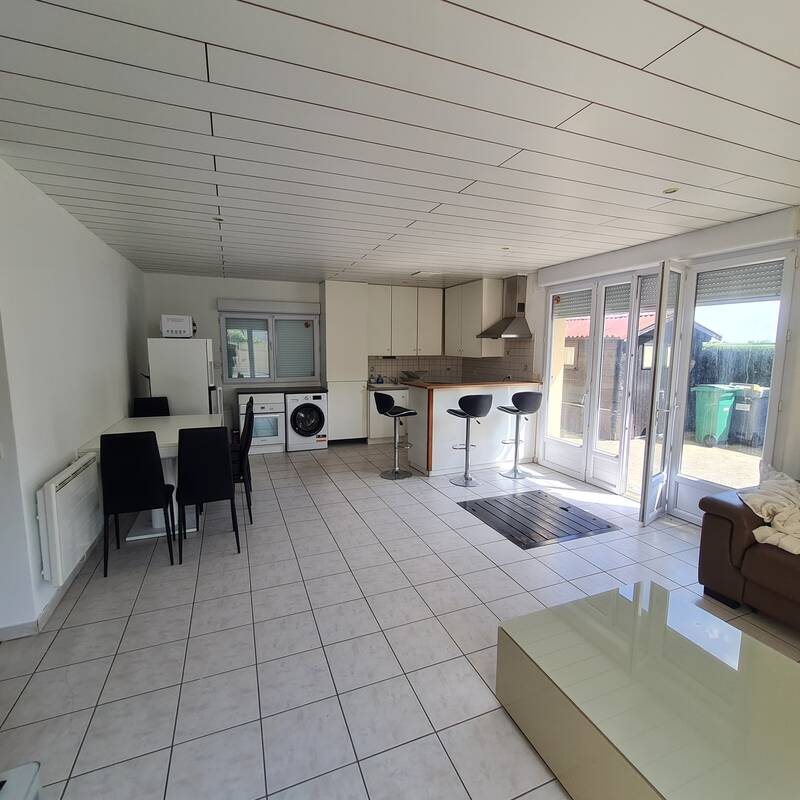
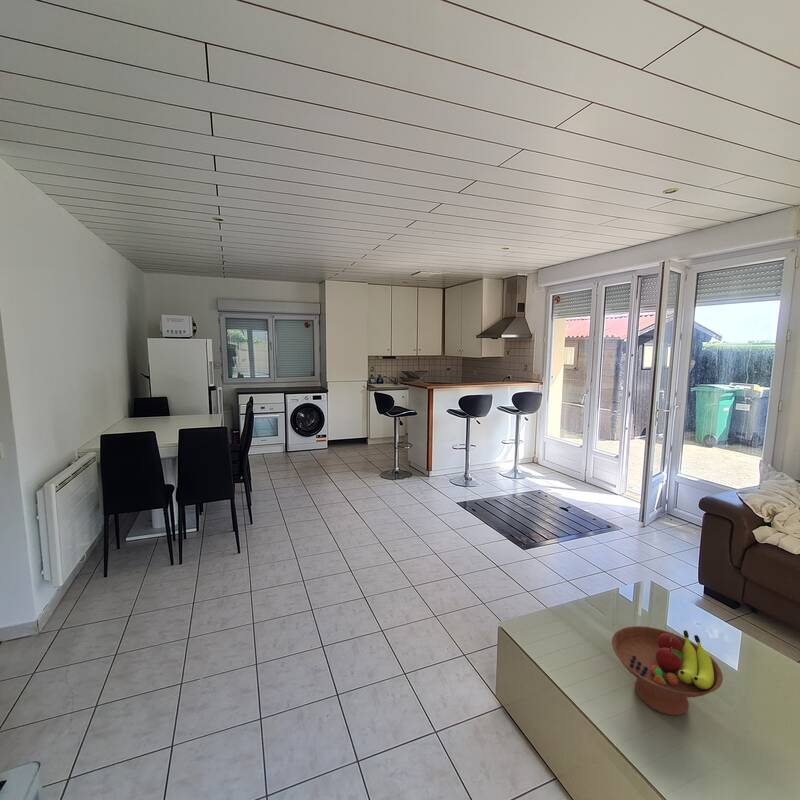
+ fruit bowl [611,625,724,716]
